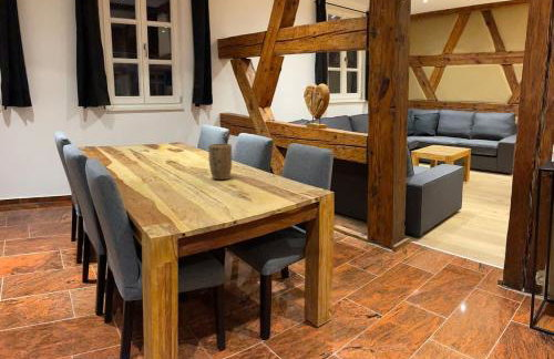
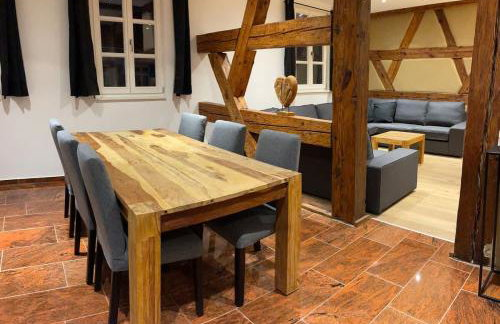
- plant pot [208,143,233,181]
